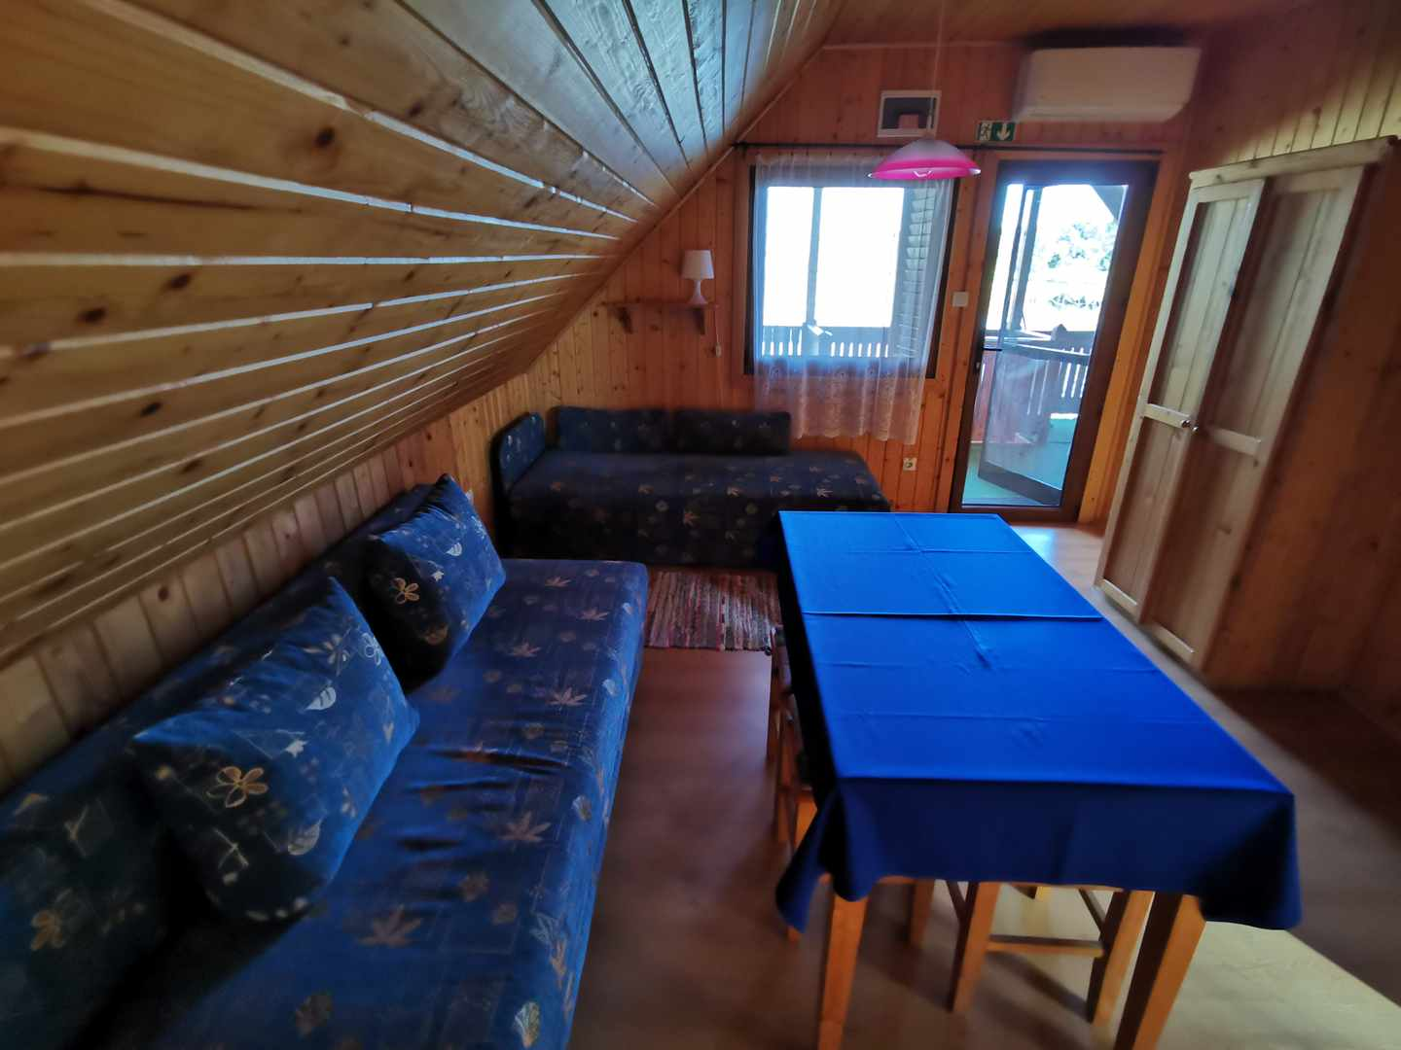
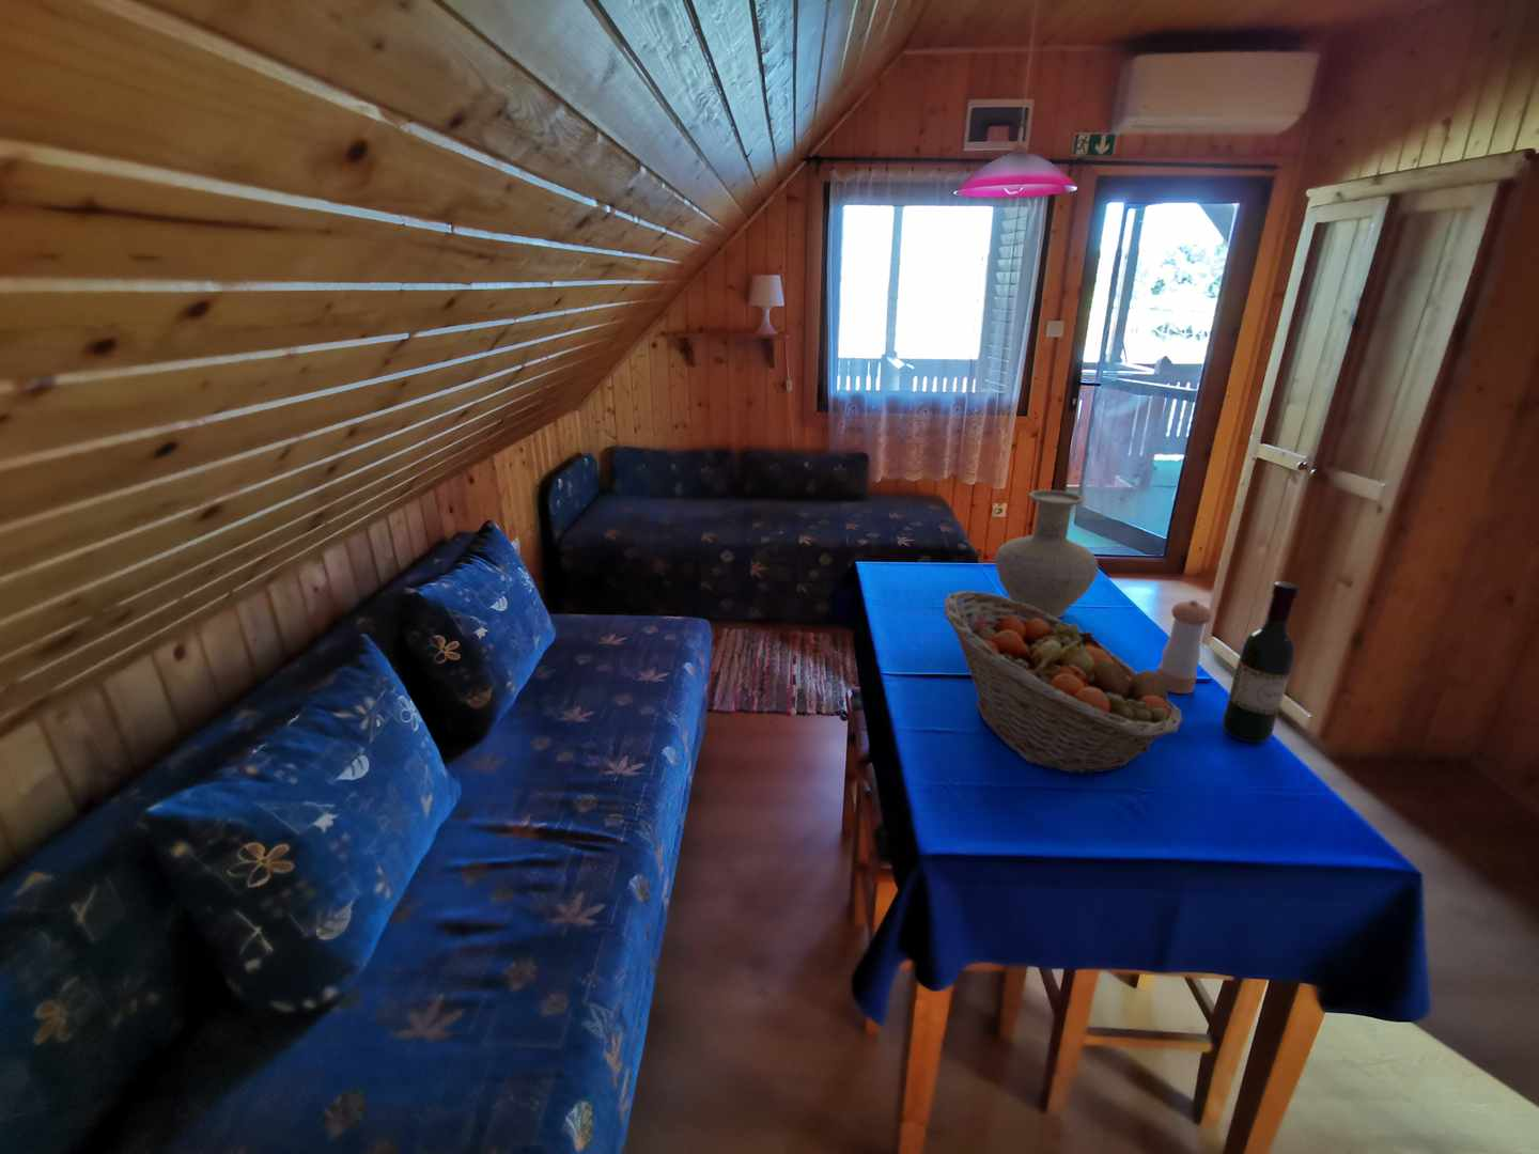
+ fruit basket [944,590,1184,775]
+ wine bottle [1222,581,1300,744]
+ vase [994,489,1100,618]
+ pepper shaker [1156,600,1212,695]
